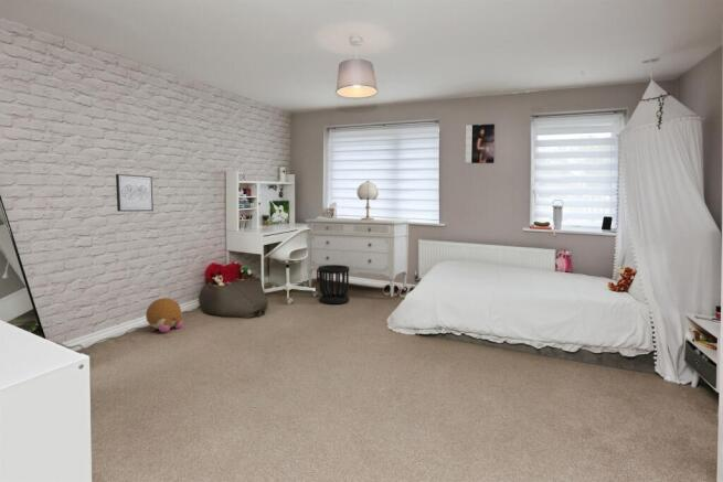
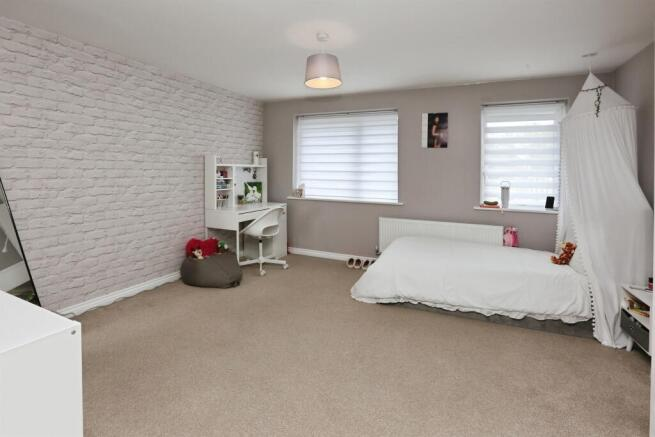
- table lamp [355,179,380,221]
- wall art [115,173,155,213]
- dresser [304,217,412,298]
- wastebasket [317,265,350,306]
- plush toy [145,297,184,333]
